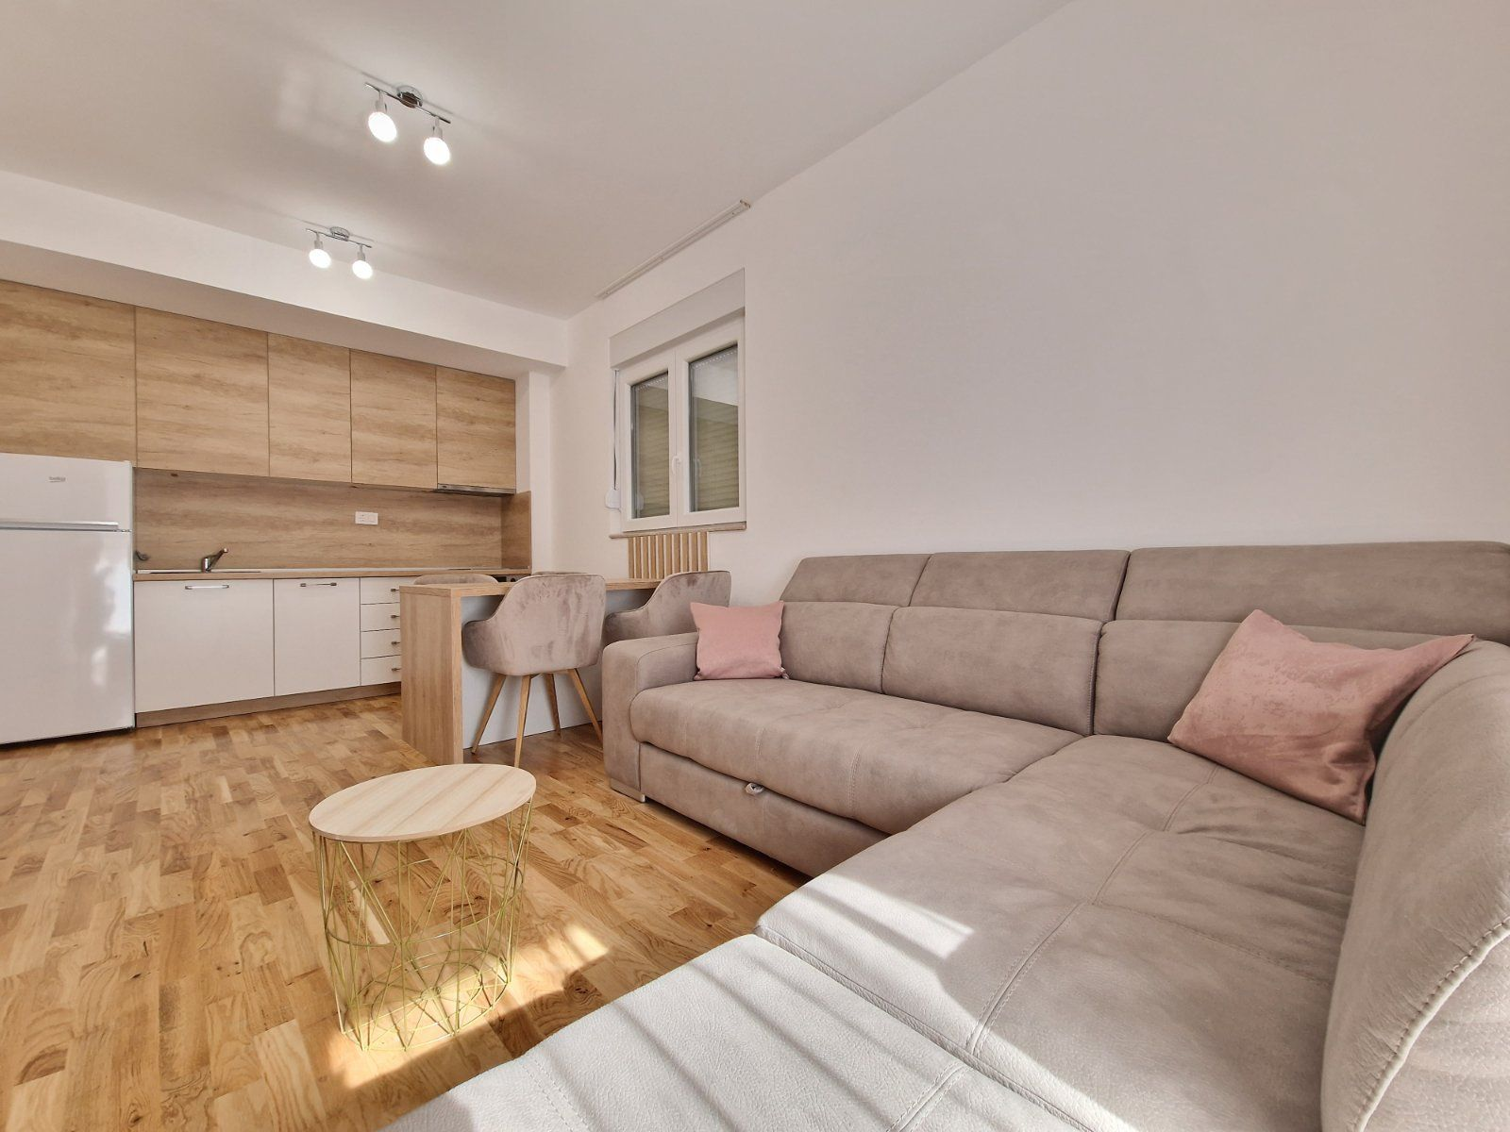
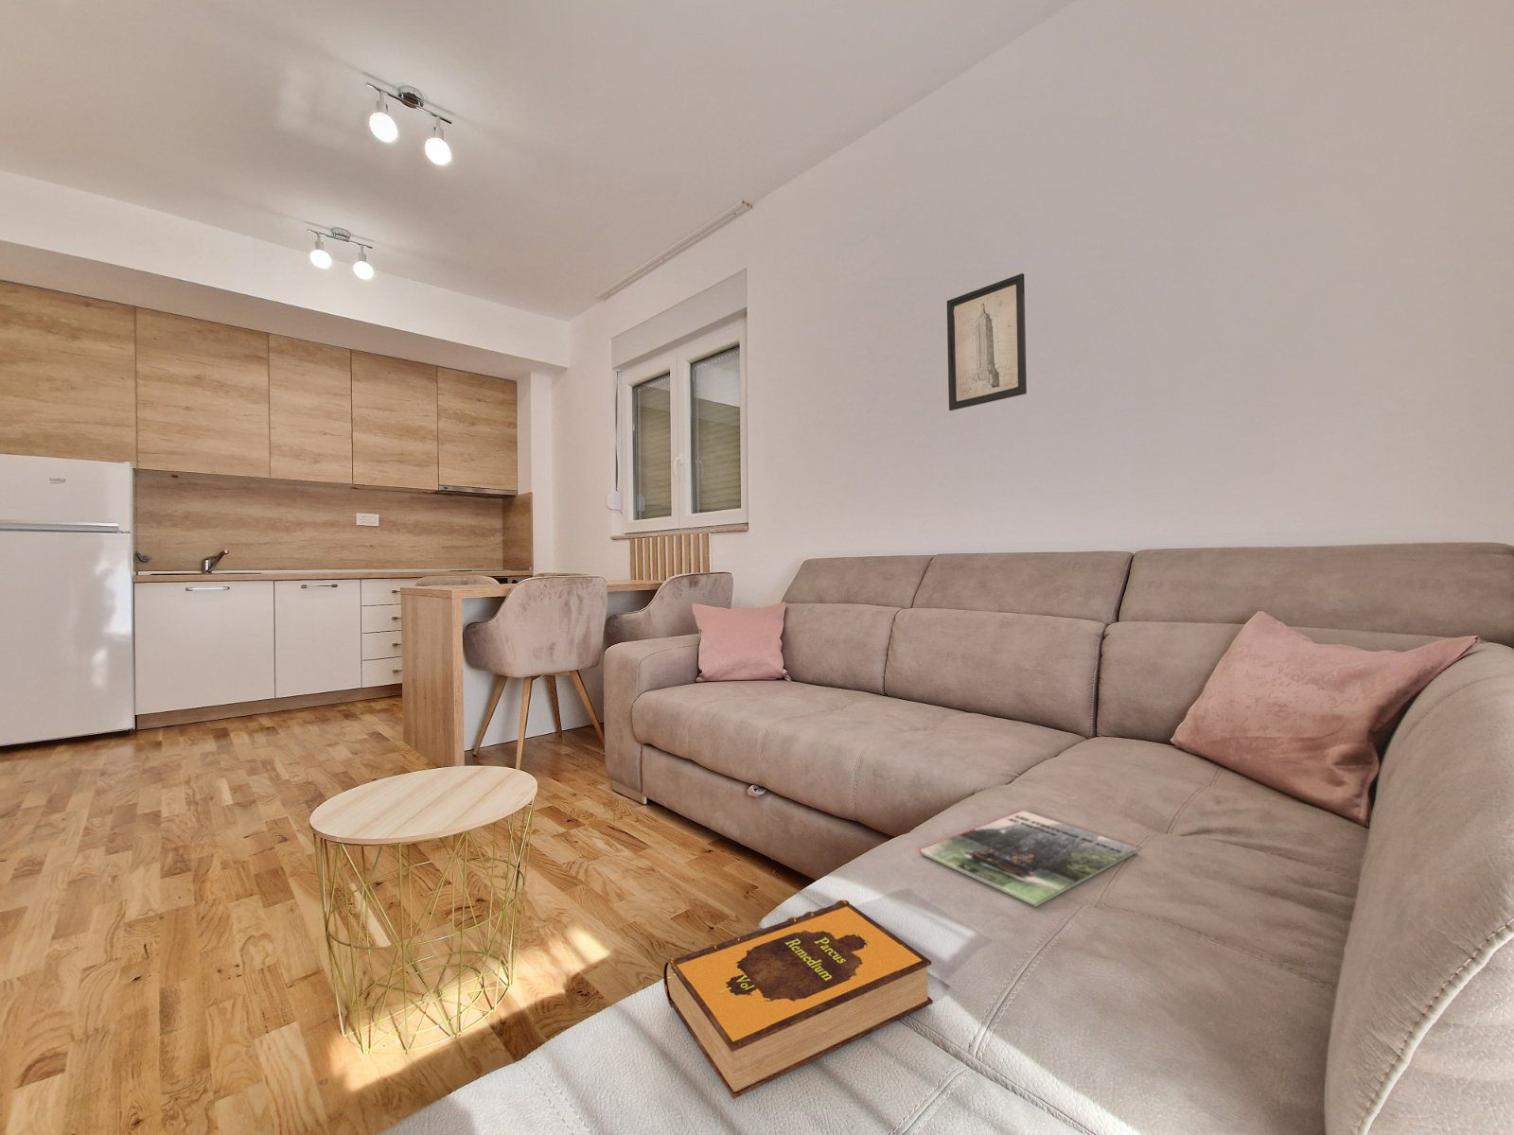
+ wall art [947,272,1028,411]
+ hardback book [663,899,933,1100]
+ magazine [919,810,1140,907]
